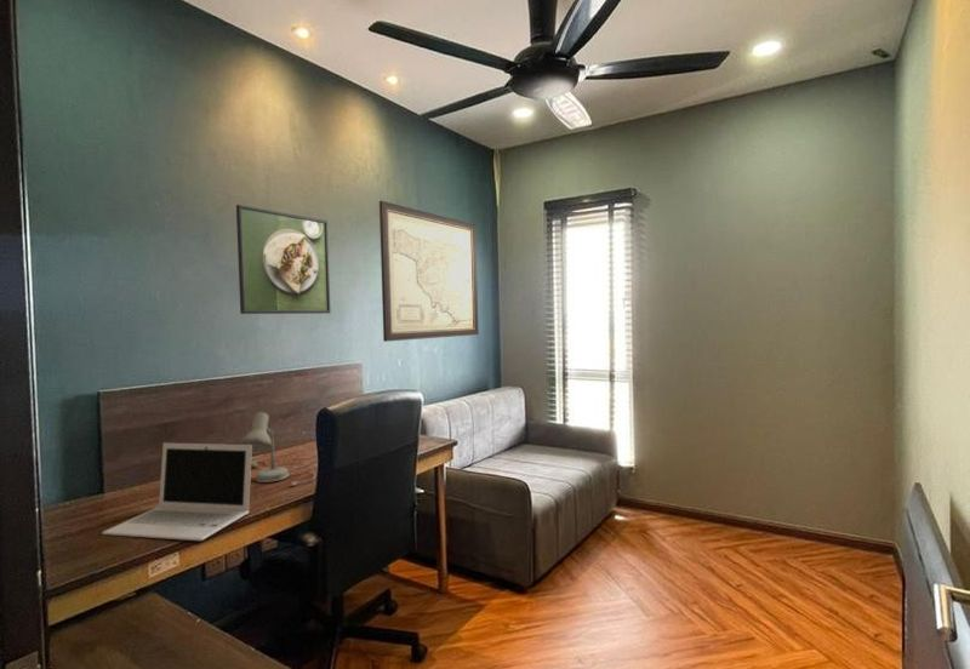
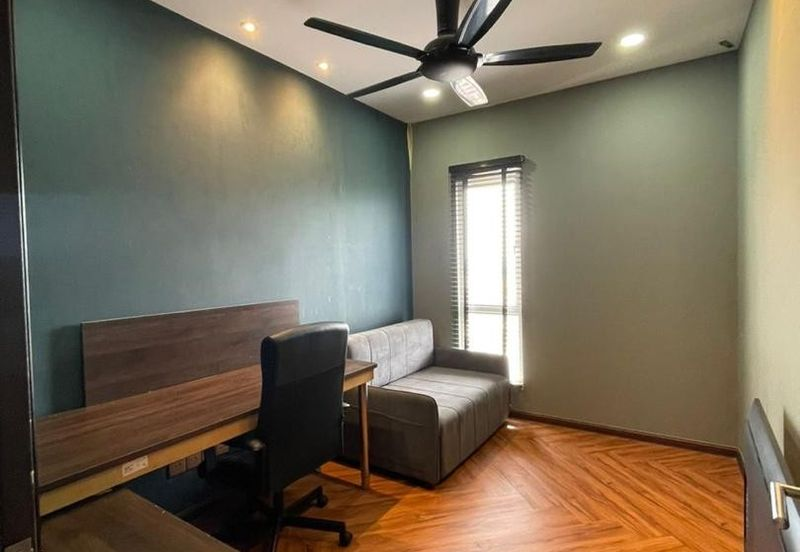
- wall art [378,200,480,343]
- desk lamp [240,411,316,487]
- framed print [235,204,332,315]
- laptop [101,442,253,542]
